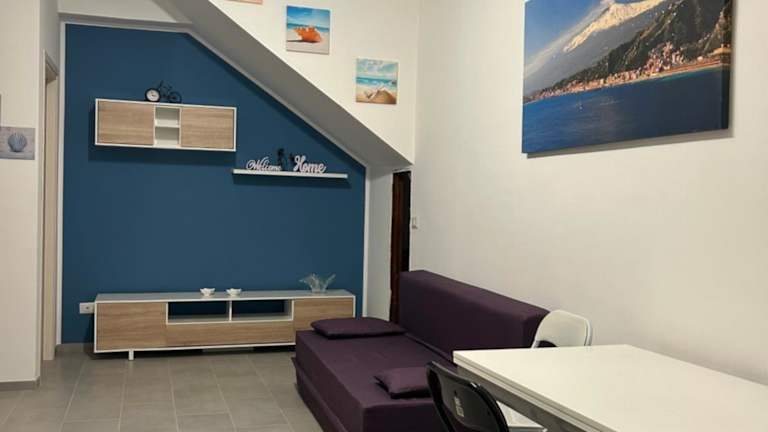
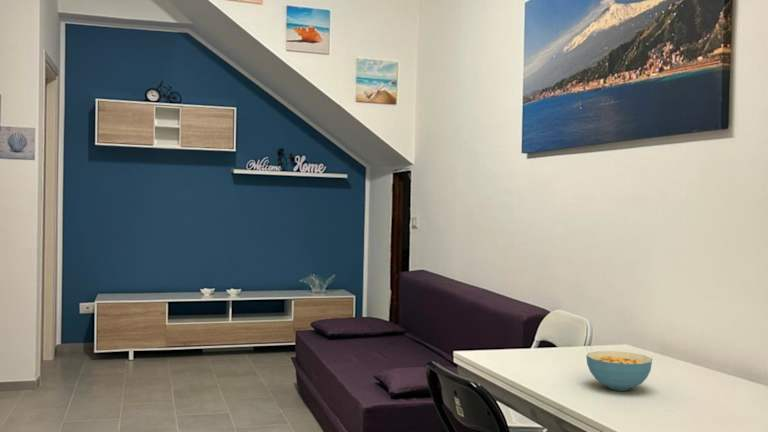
+ cereal bowl [585,350,653,392]
